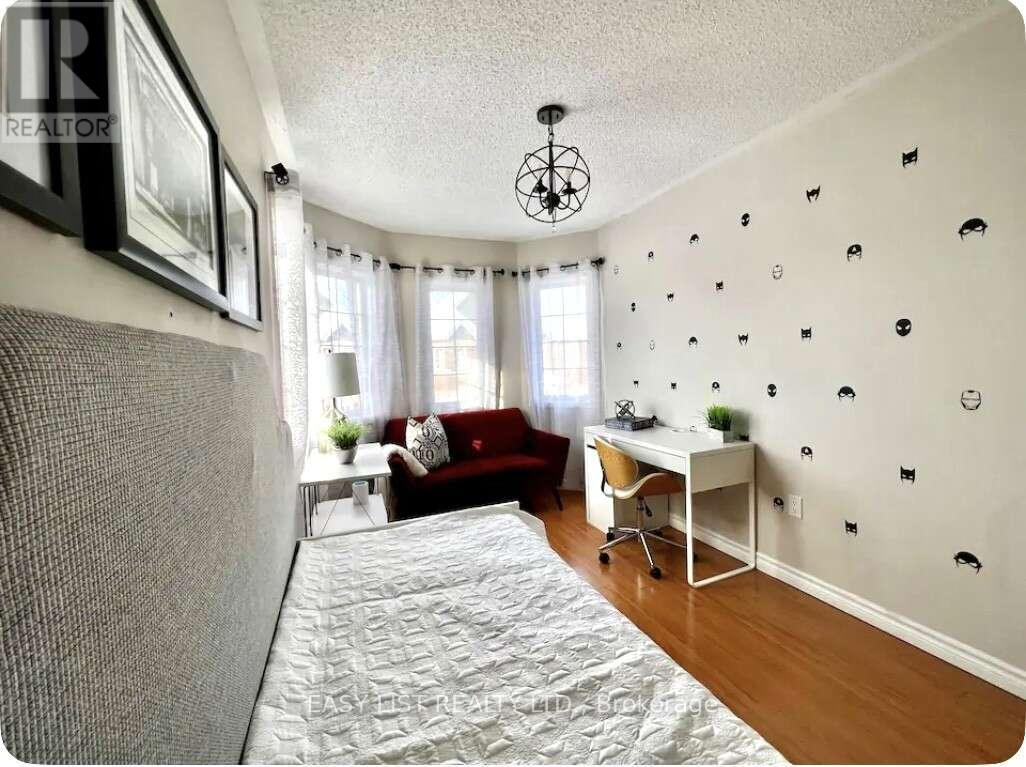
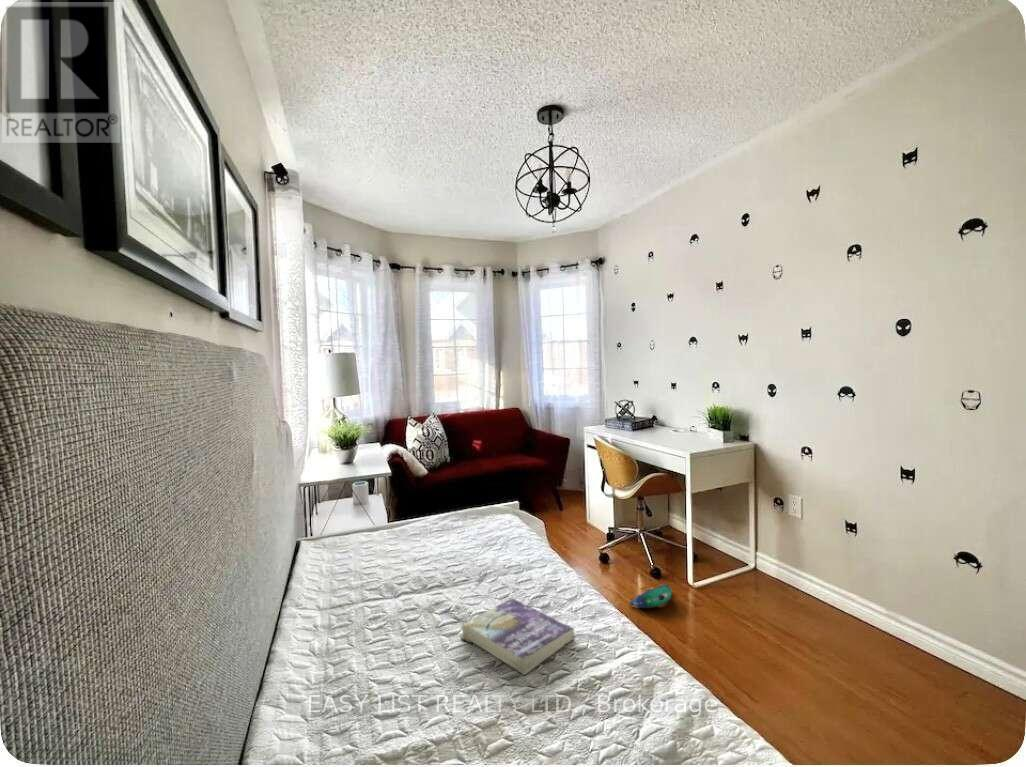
+ book [460,597,576,676]
+ plush toy [628,583,673,610]
